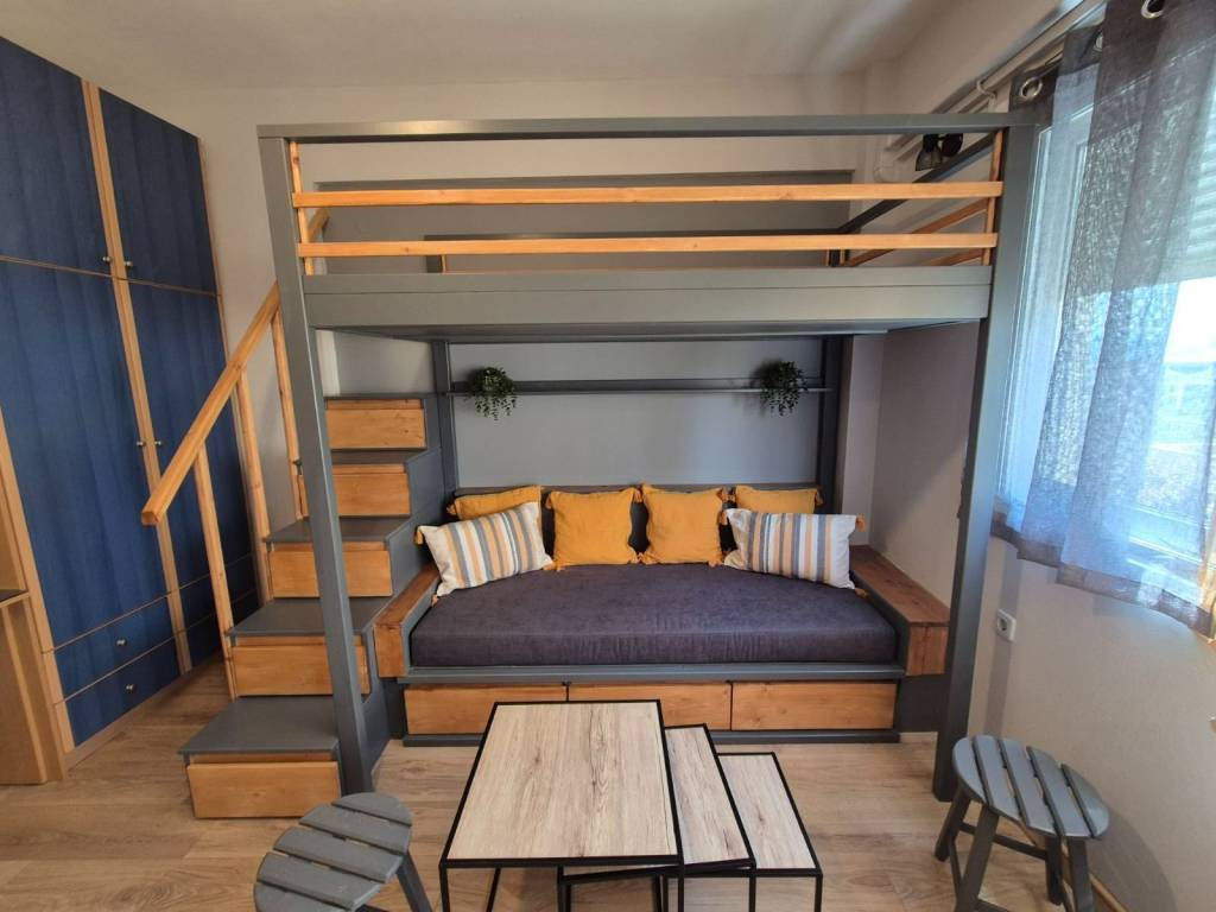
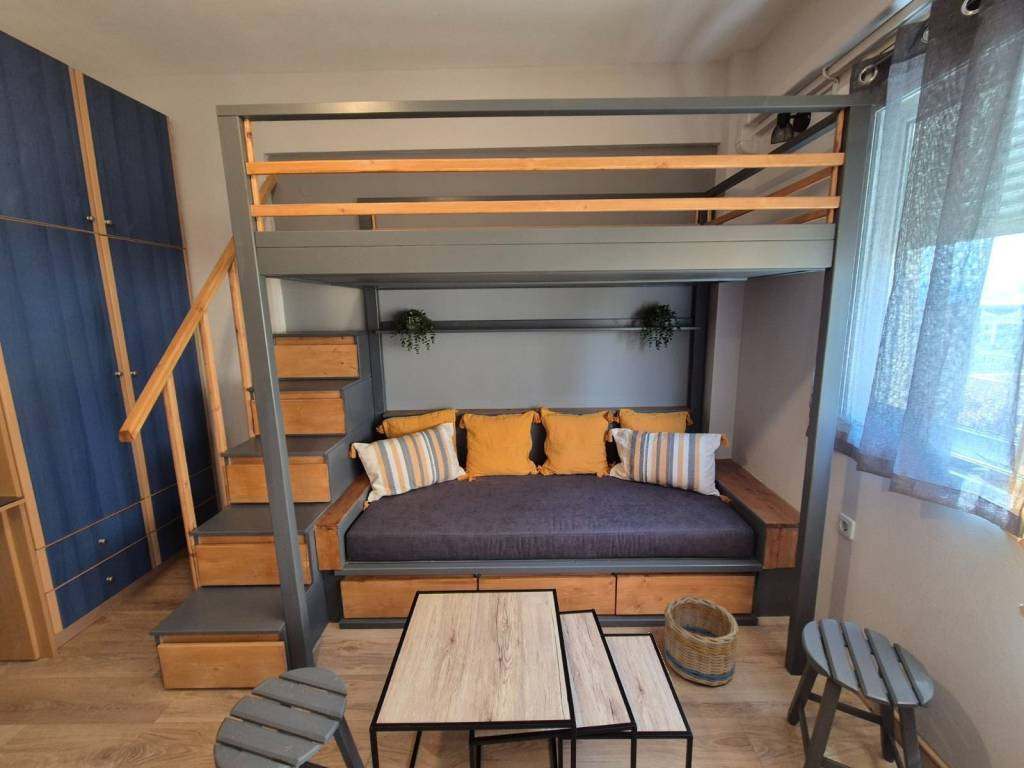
+ basket [663,595,740,687]
